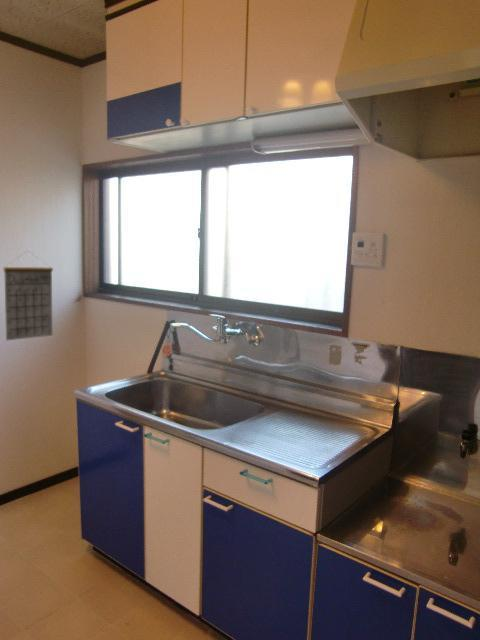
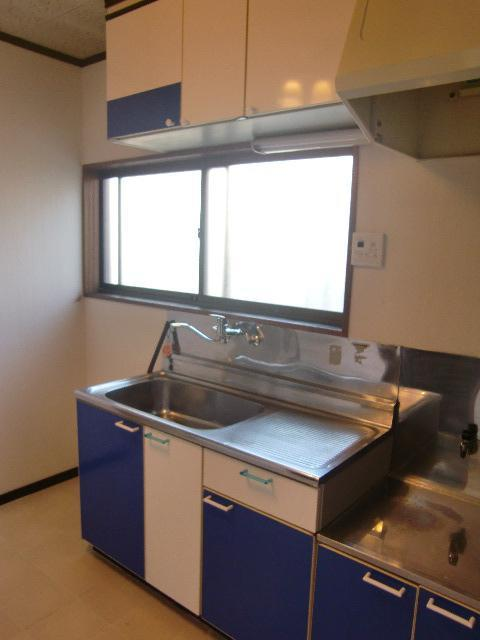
- calendar [2,249,54,341]
